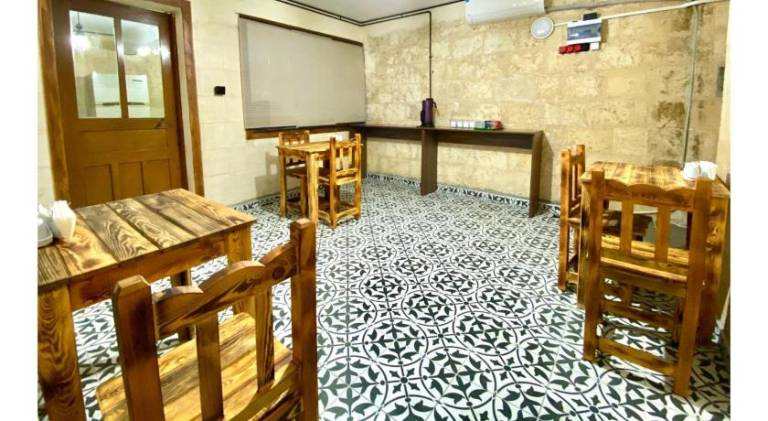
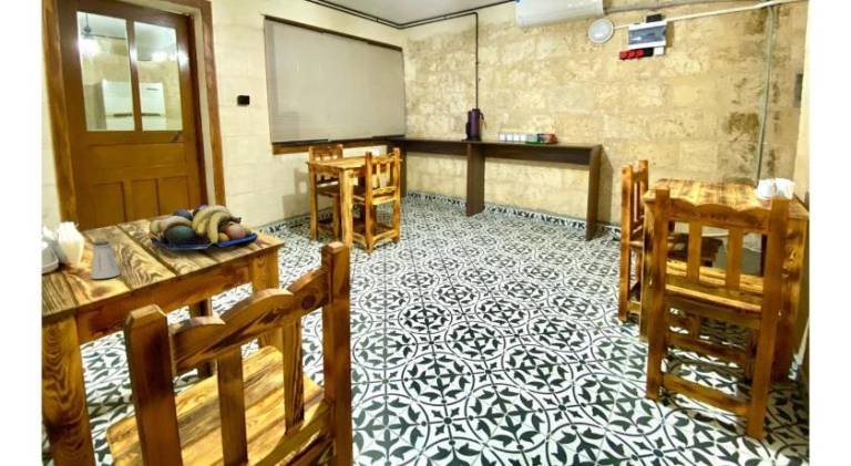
+ saltshaker [90,240,121,280]
+ fruit bowl [147,204,258,251]
